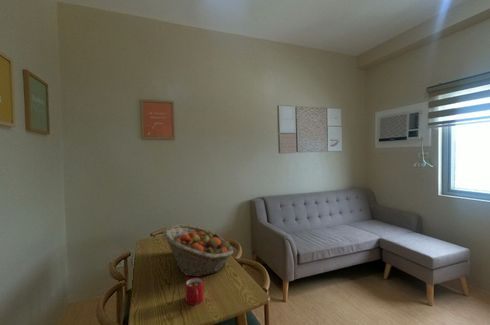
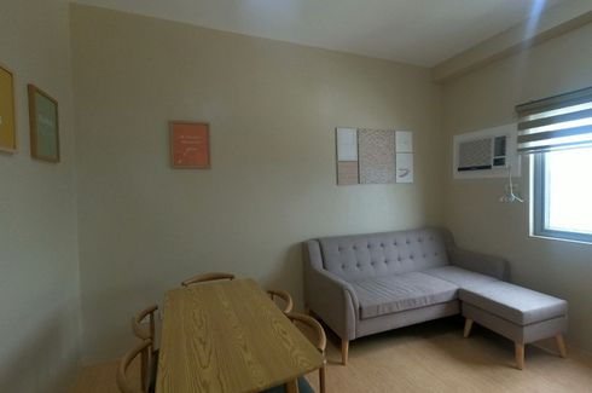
- fruit basket [161,224,235,278]
- mug [184,277,205,306]
